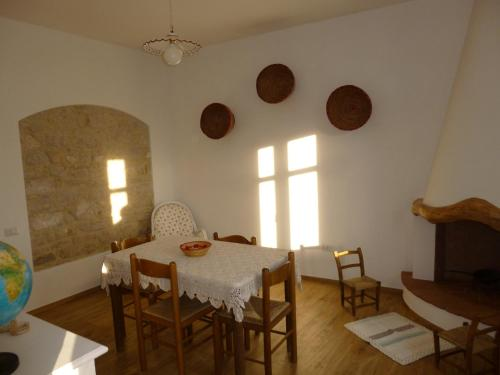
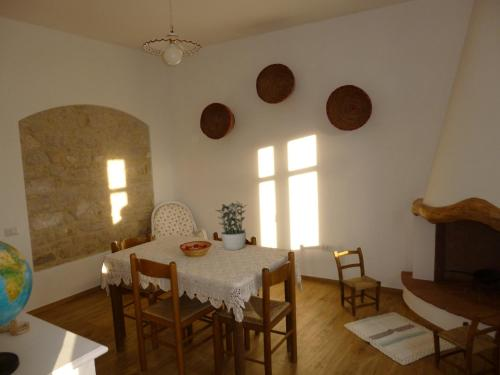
+ potted plant [215,200,249,251]
